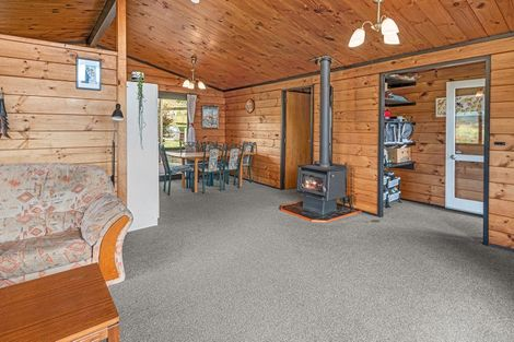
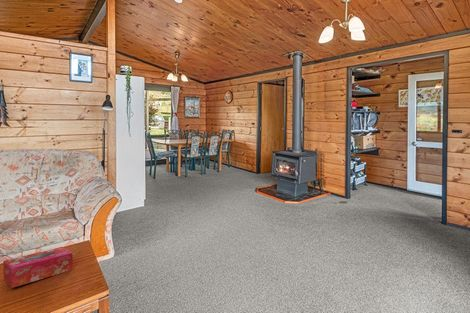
+ tissue box [2,246,74,289]
